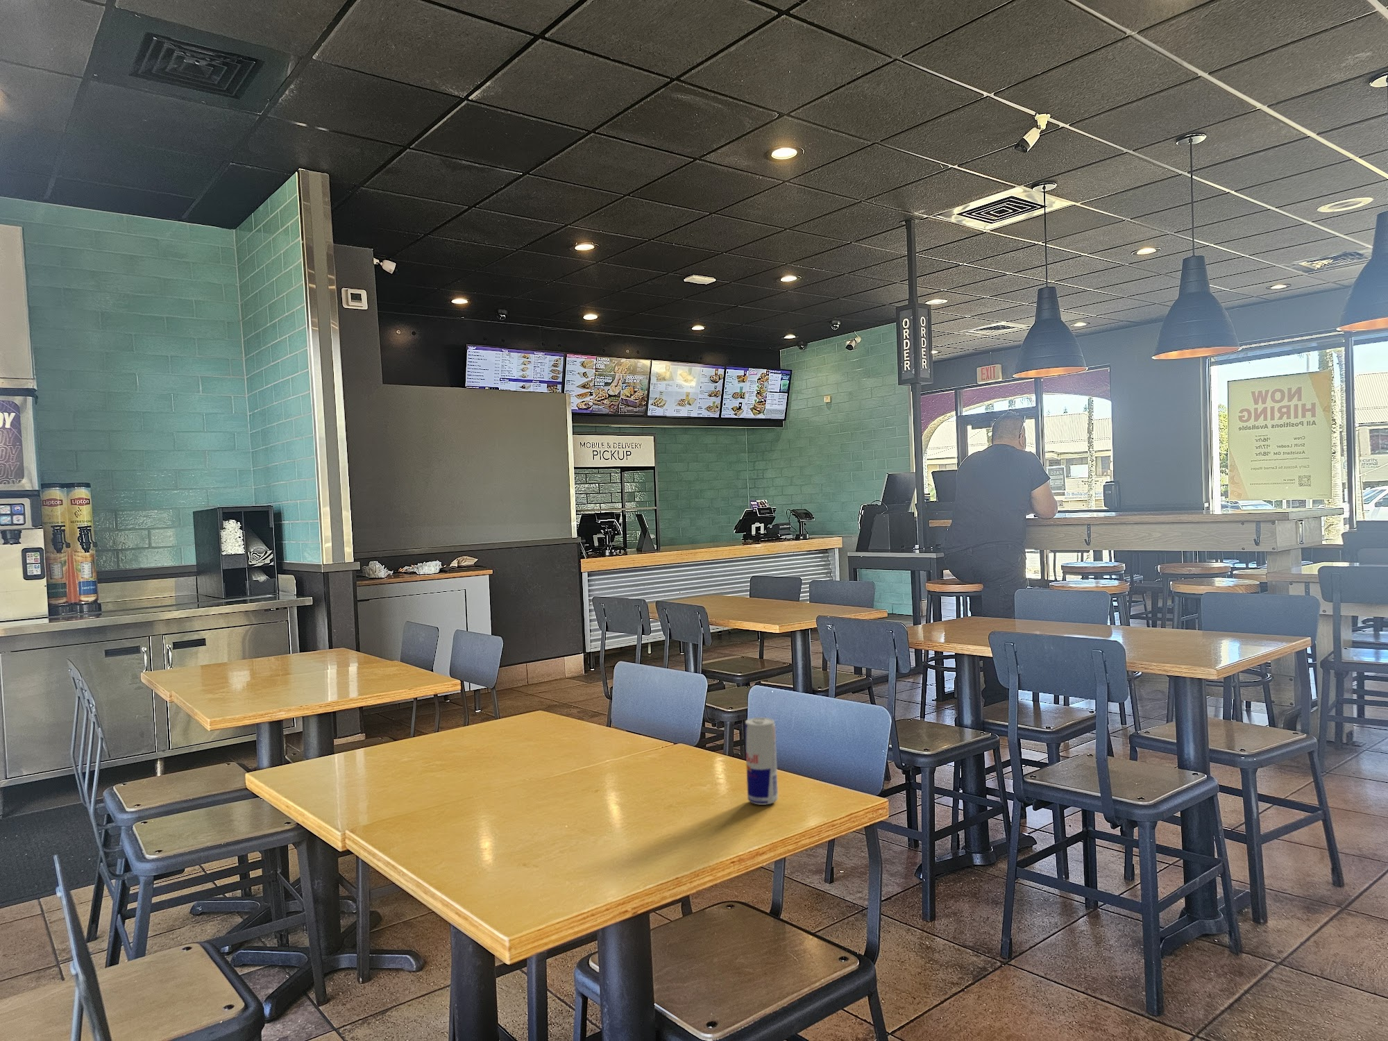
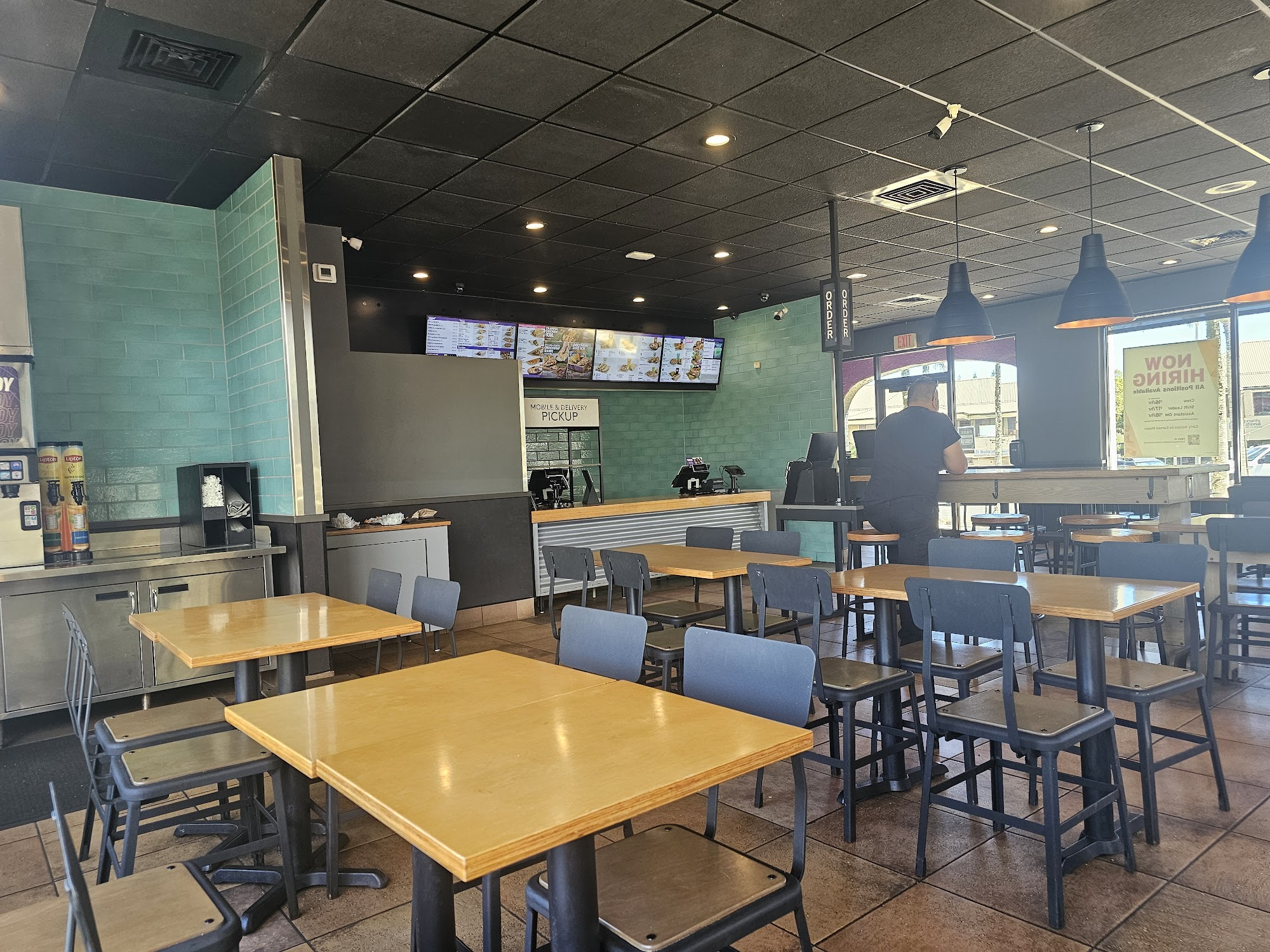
- beverage can [744,717,778,806]
